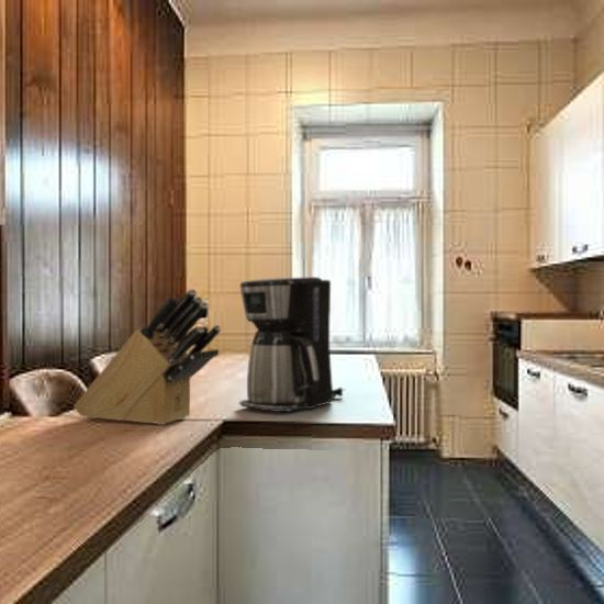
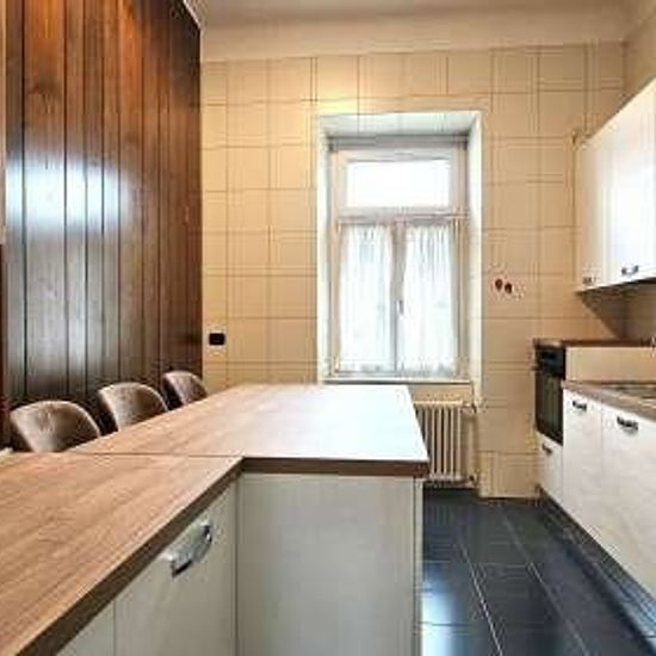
- knife block [72,288,222,426]
- coffee maker [238,276,346,414]
